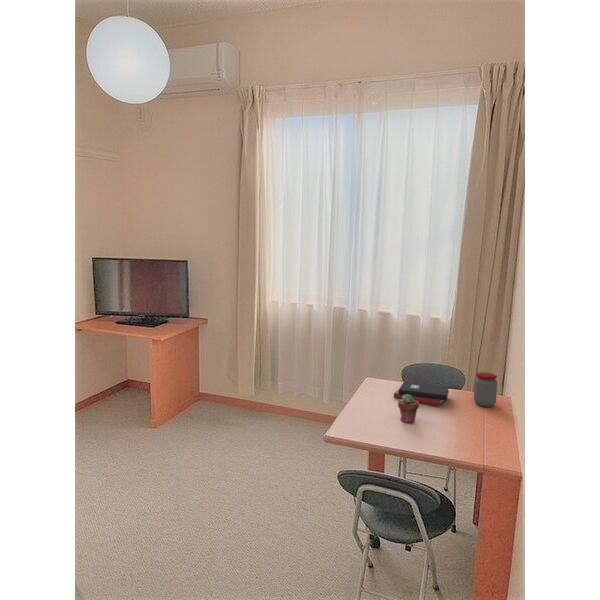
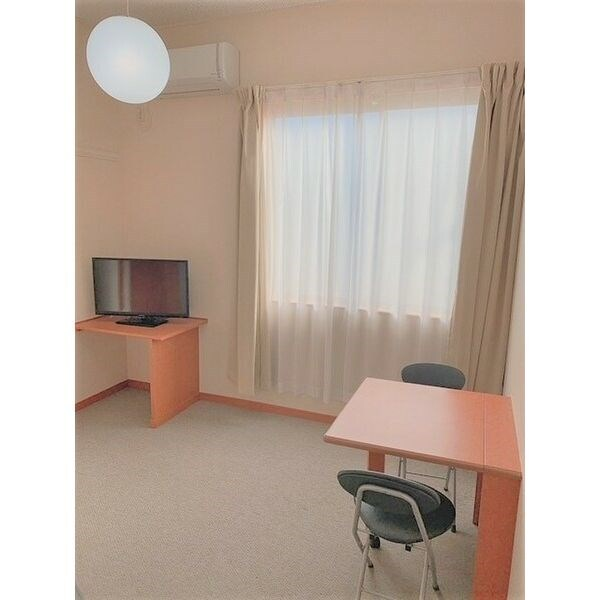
- hardback book [393,380,450,407]
- potted succulent [397,394,420,424]
- jar [473,371,498,408]
